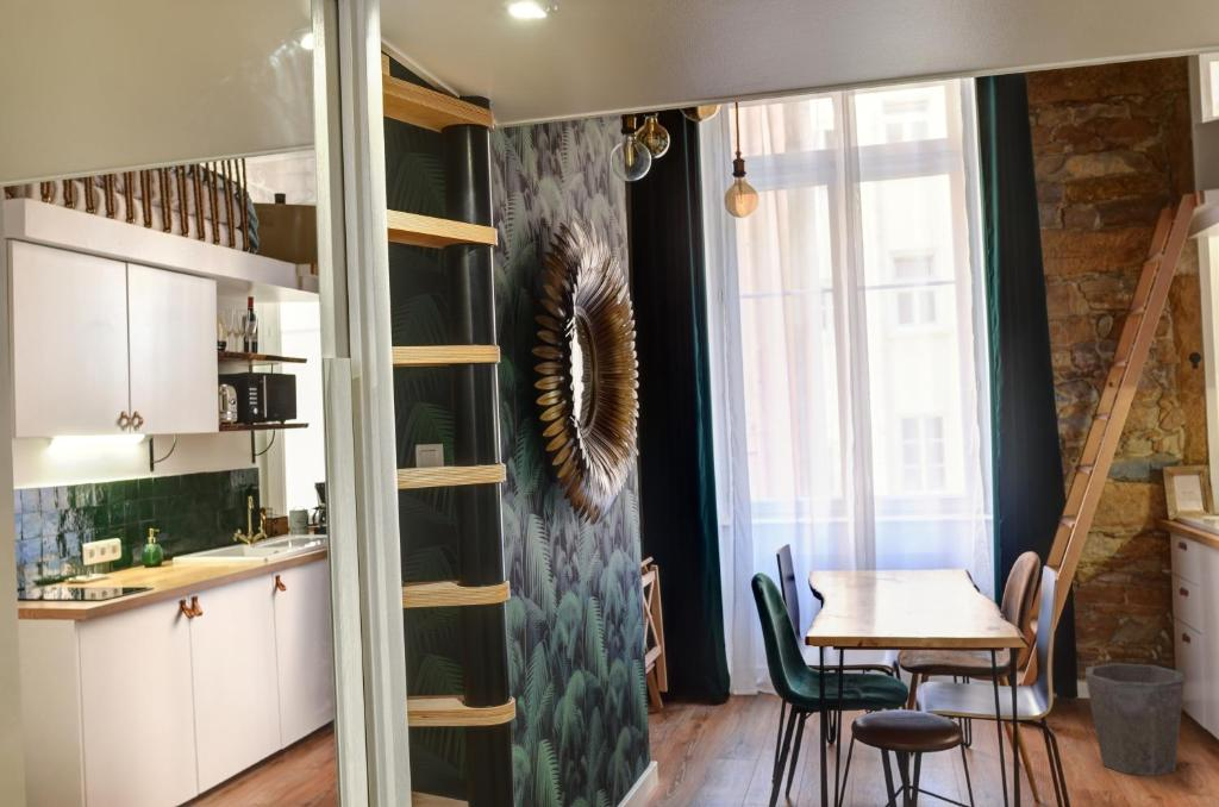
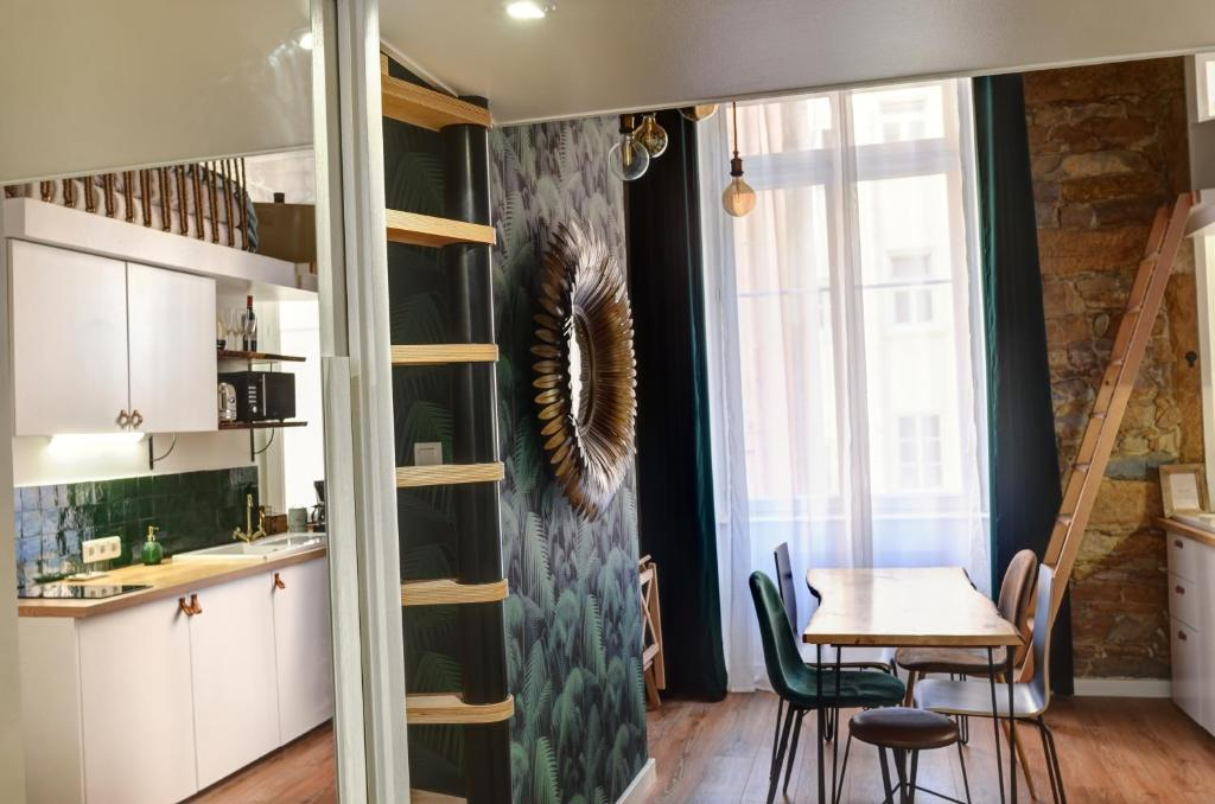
- waste bin [1084,662,1186,777]
